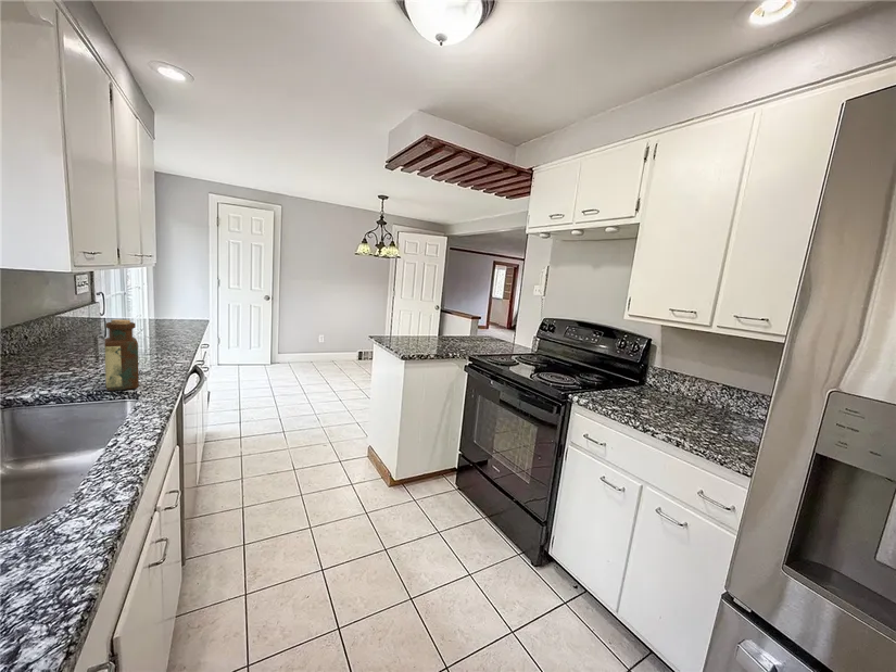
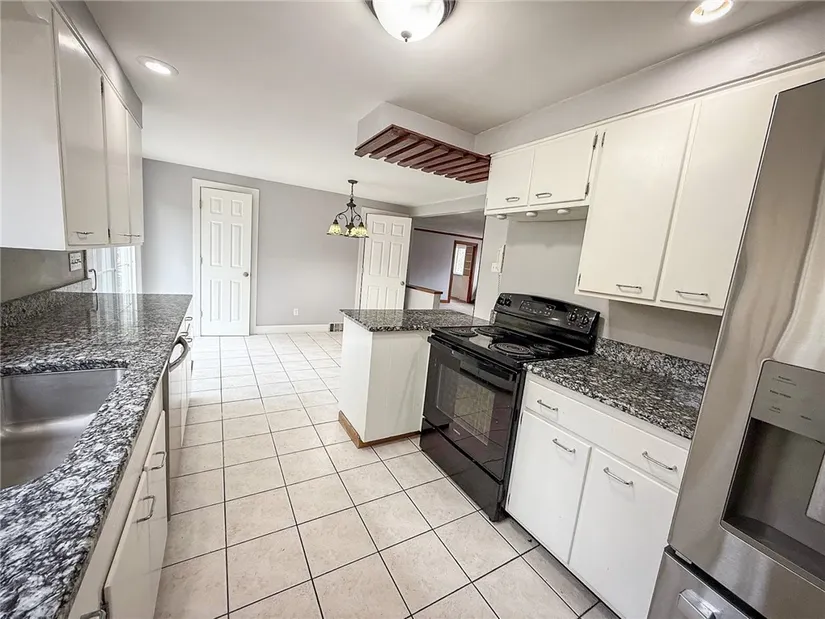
- bottle [103,318,140,392]
